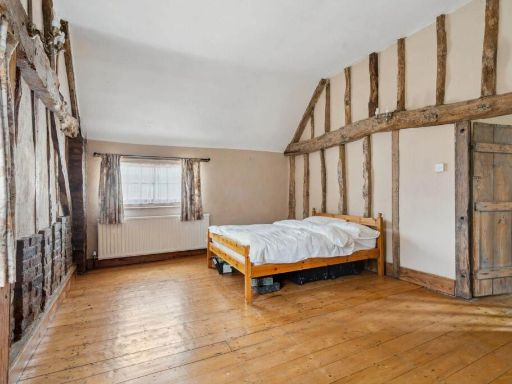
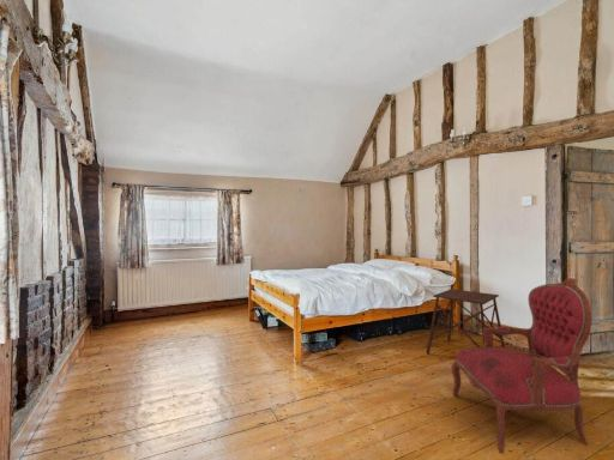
+ side table [426,288,506,355]
+ armchair [451,277,592,454]
